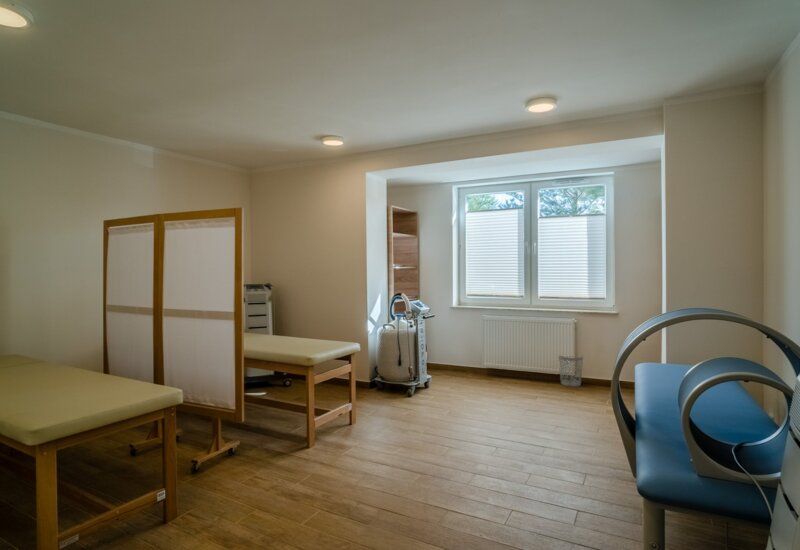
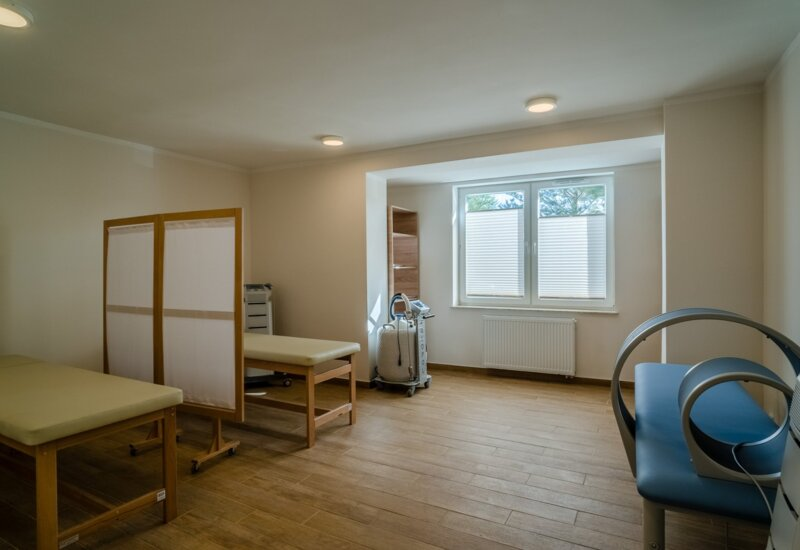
- wastebasket [558,355,584,387]
